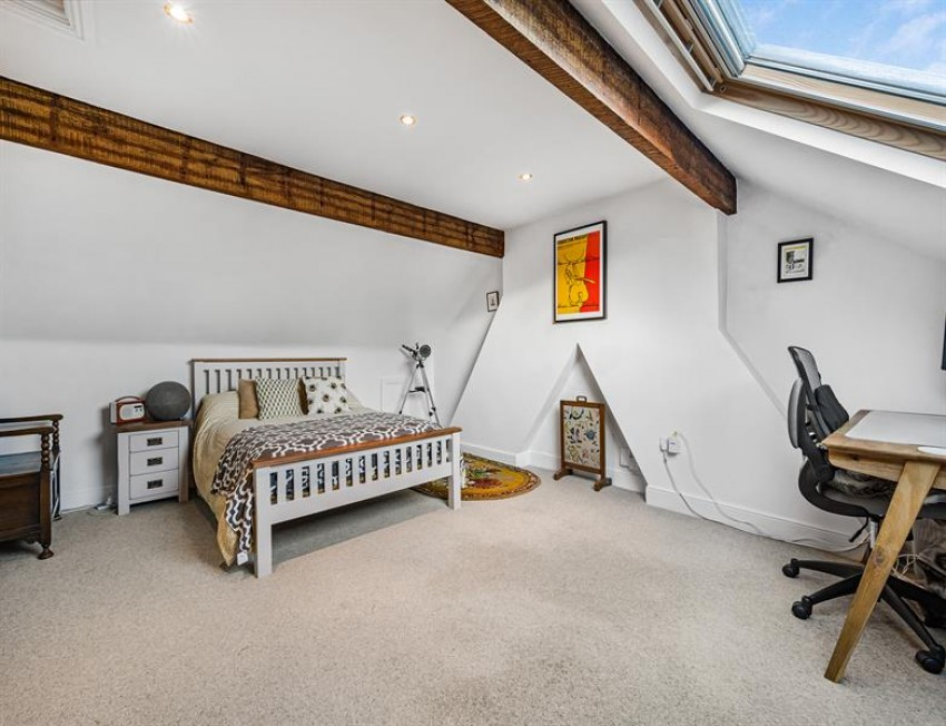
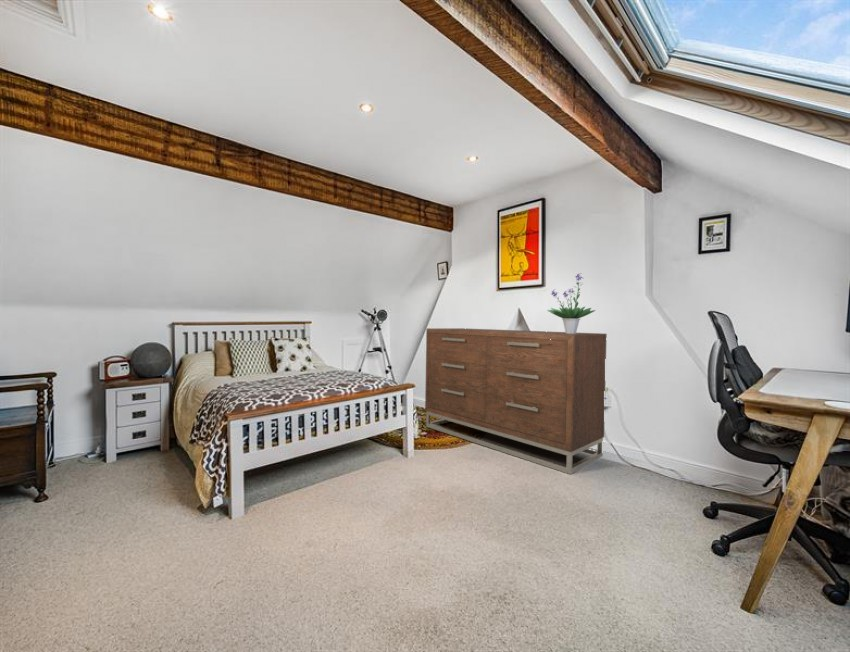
+ potted plant [546,272,596,334]
+ dresser [424,327,608,475]
